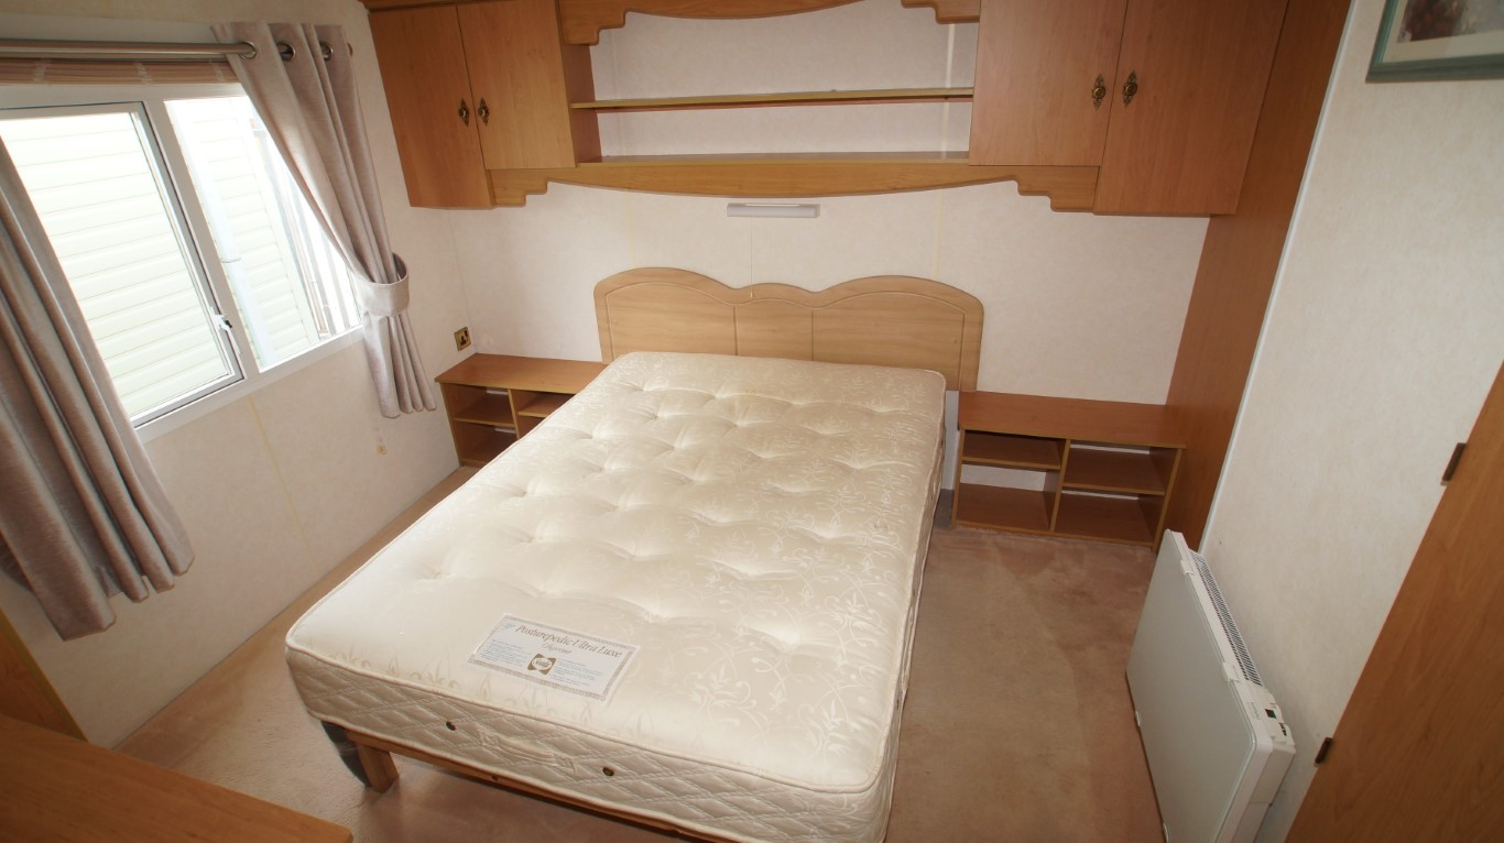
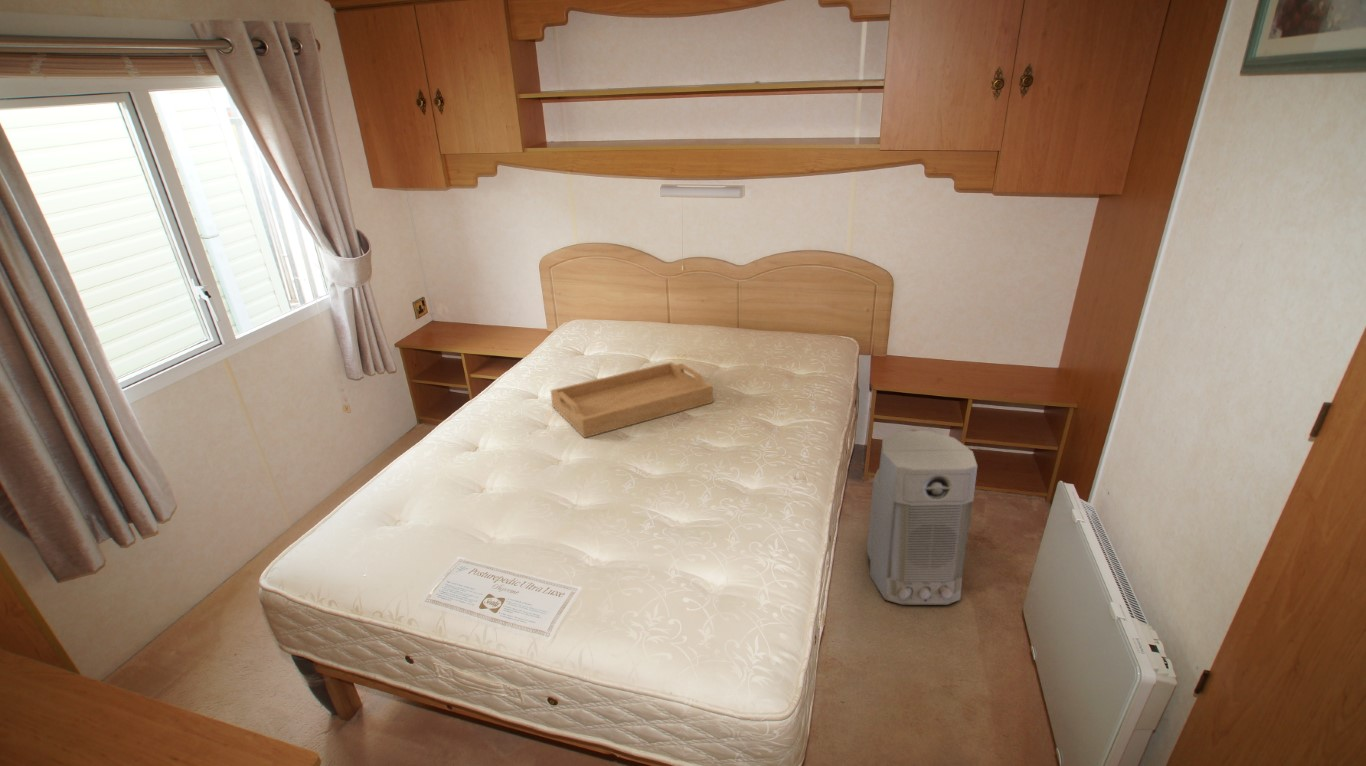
+ serving tray [550,361,714,439]
+ air purifier [866,429,978,605]
